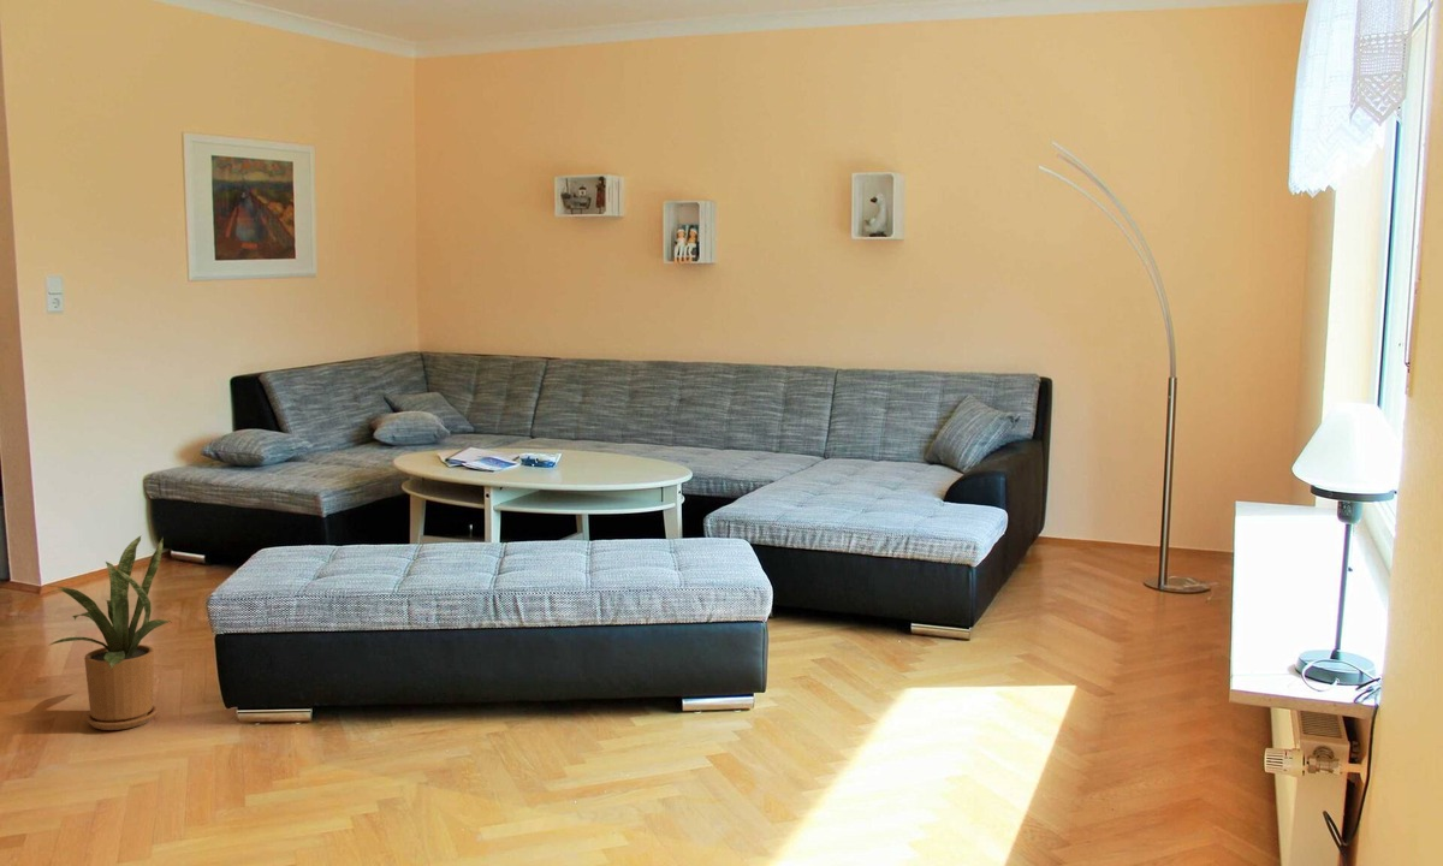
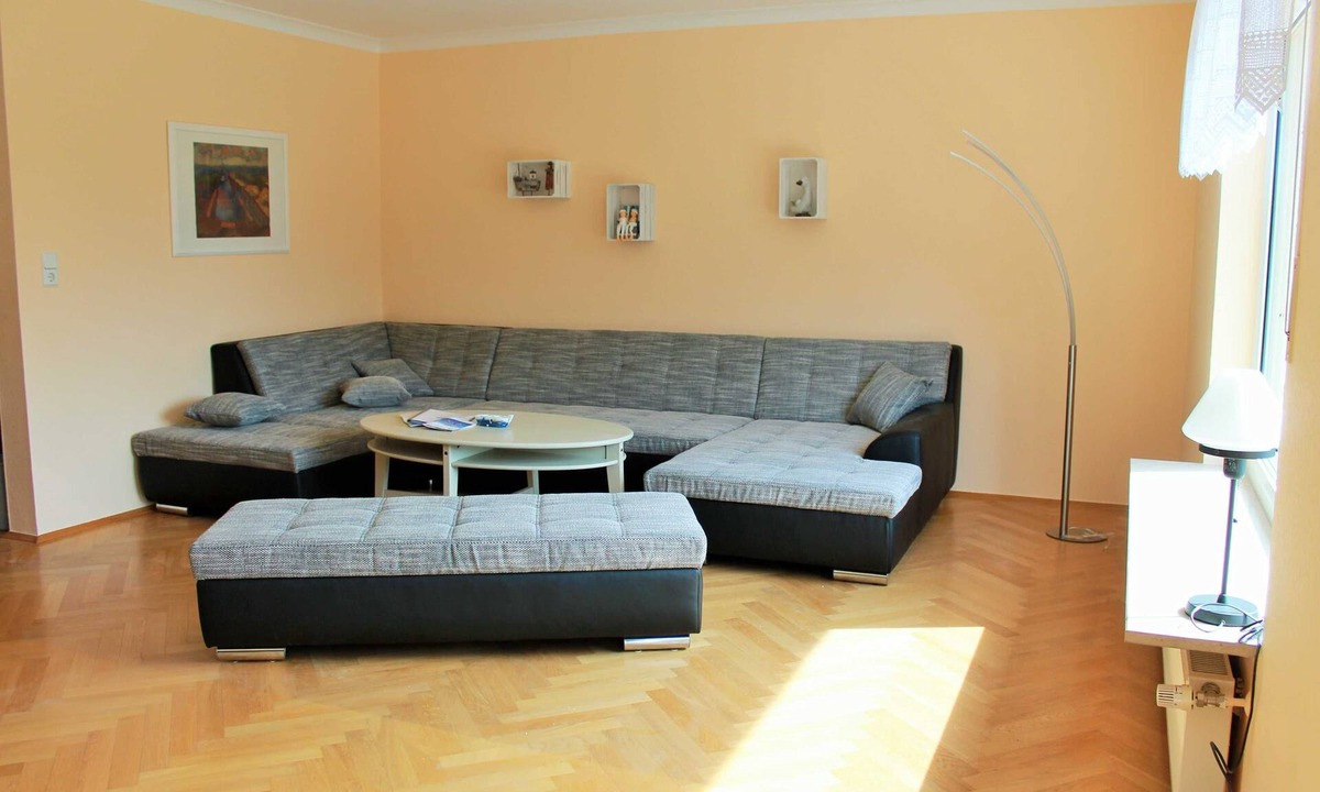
- house plant [42,534,173,731]
